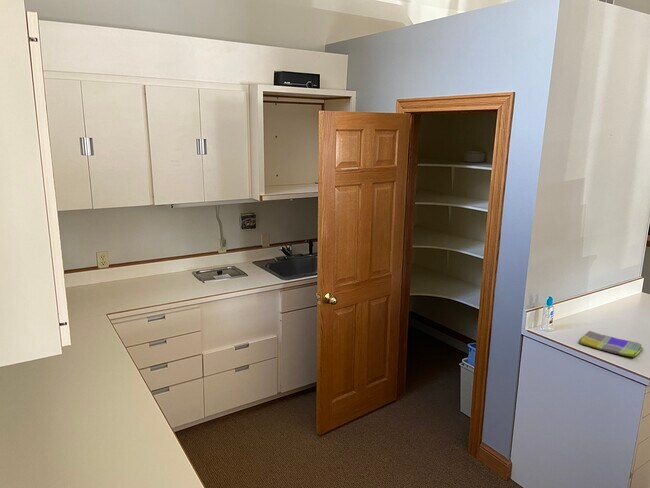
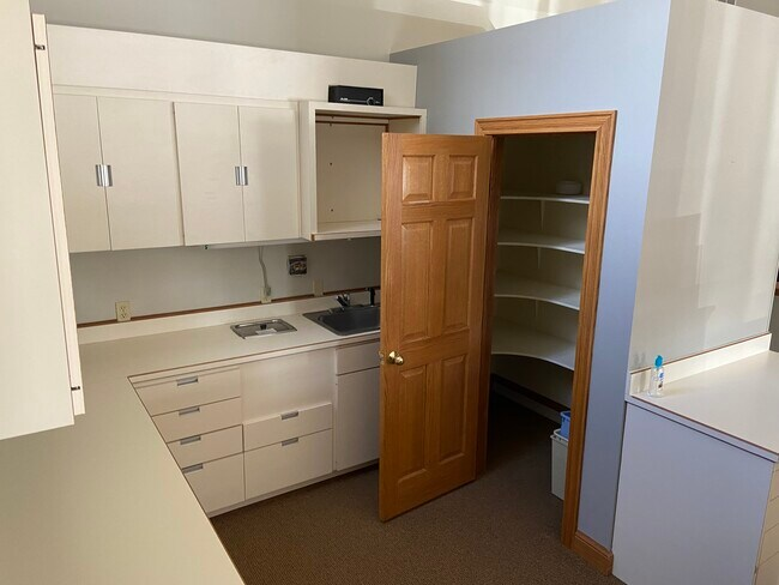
- dish towel [578,330,644,358]
